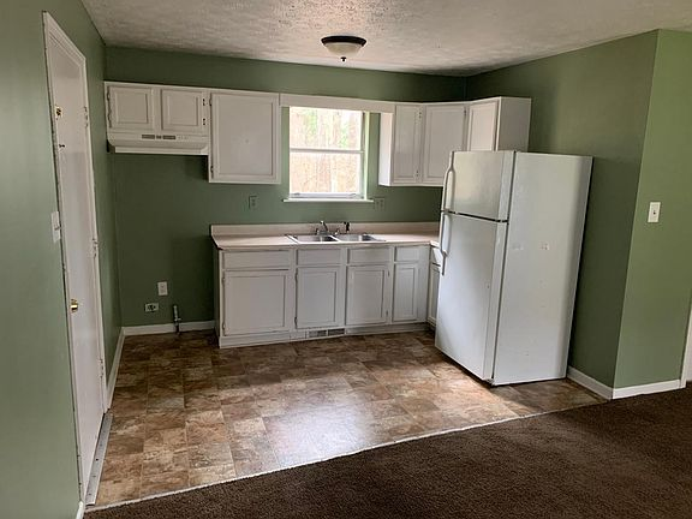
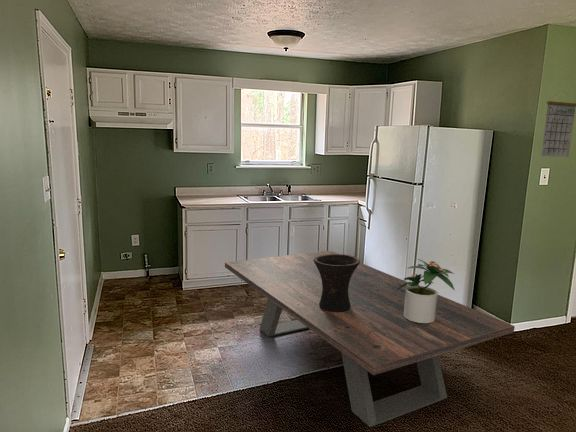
+ vase [314,253,361,312]
+ dining table [224,250,516,428]
+ calendar [540,90,576,158]
+ potted plant [396,258,456,323]
